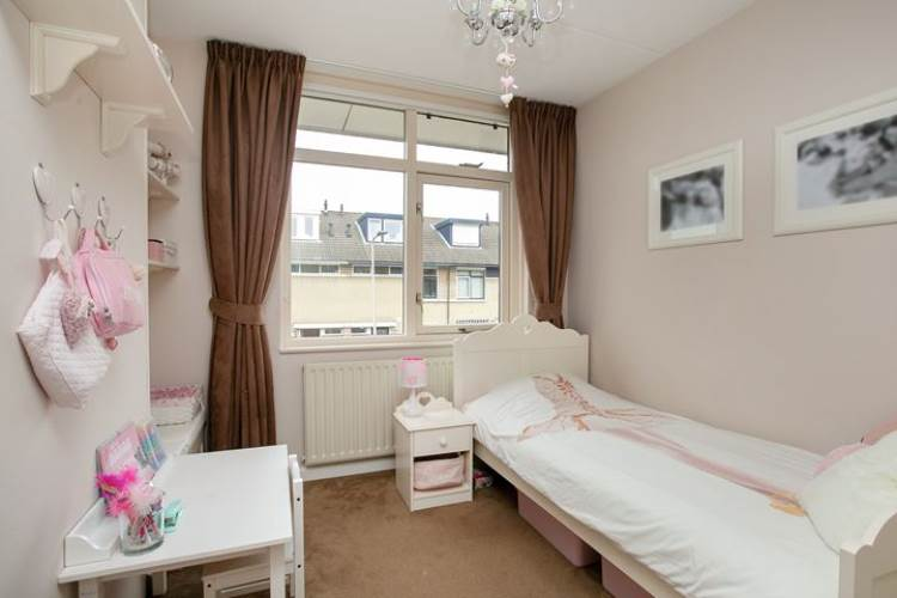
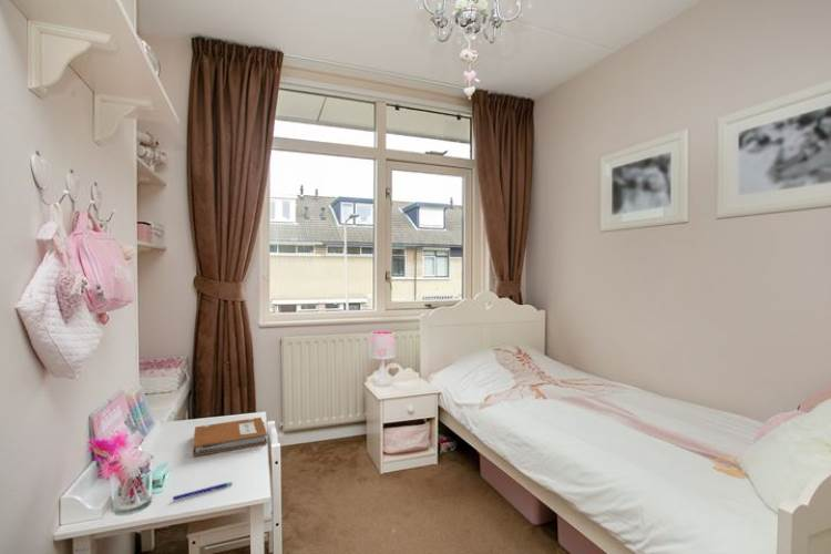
+ notebook [192,417,268,458]
+ pen [172,481,233,501]
